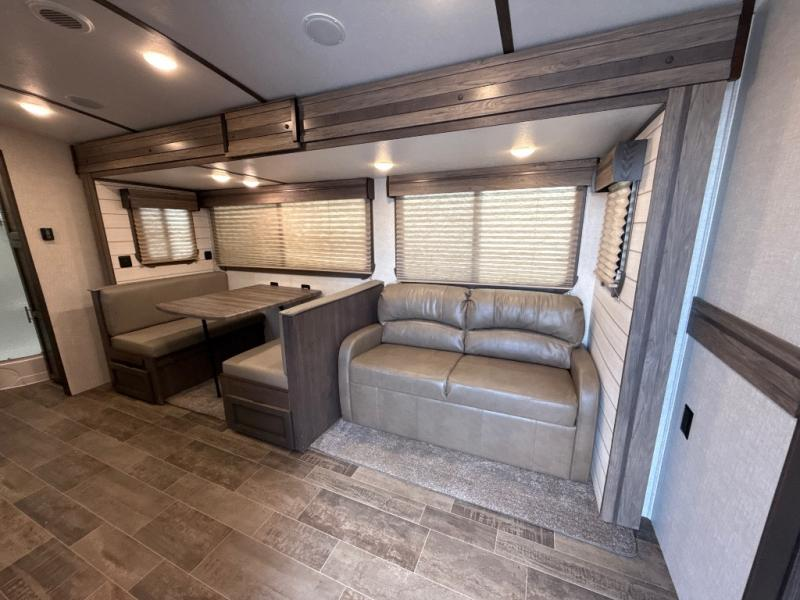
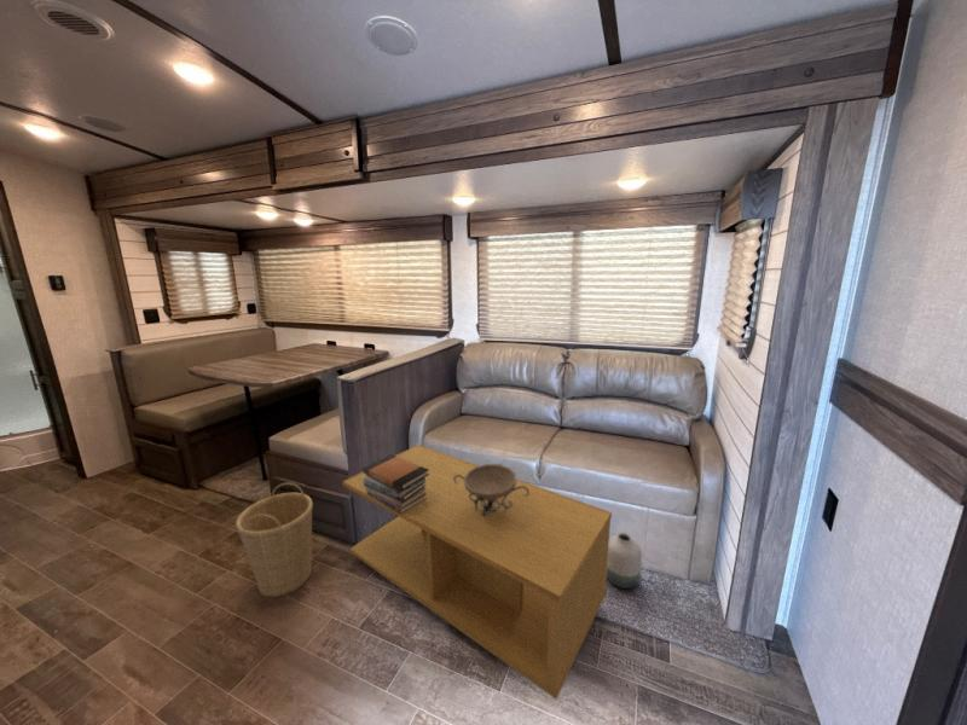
+ vase [607,532,643,590]
+ book stack [361,453,429,515]
+ coffee table [341,443,613,700]
+ basket [234,482,314,598]
+ decorative bowl [453,463,529,518]
